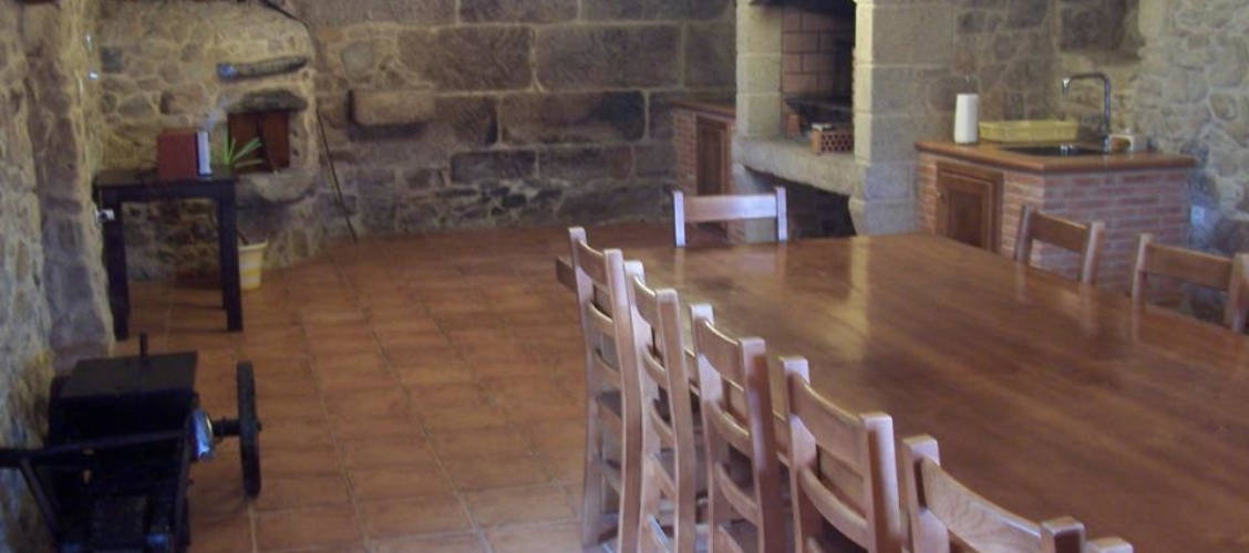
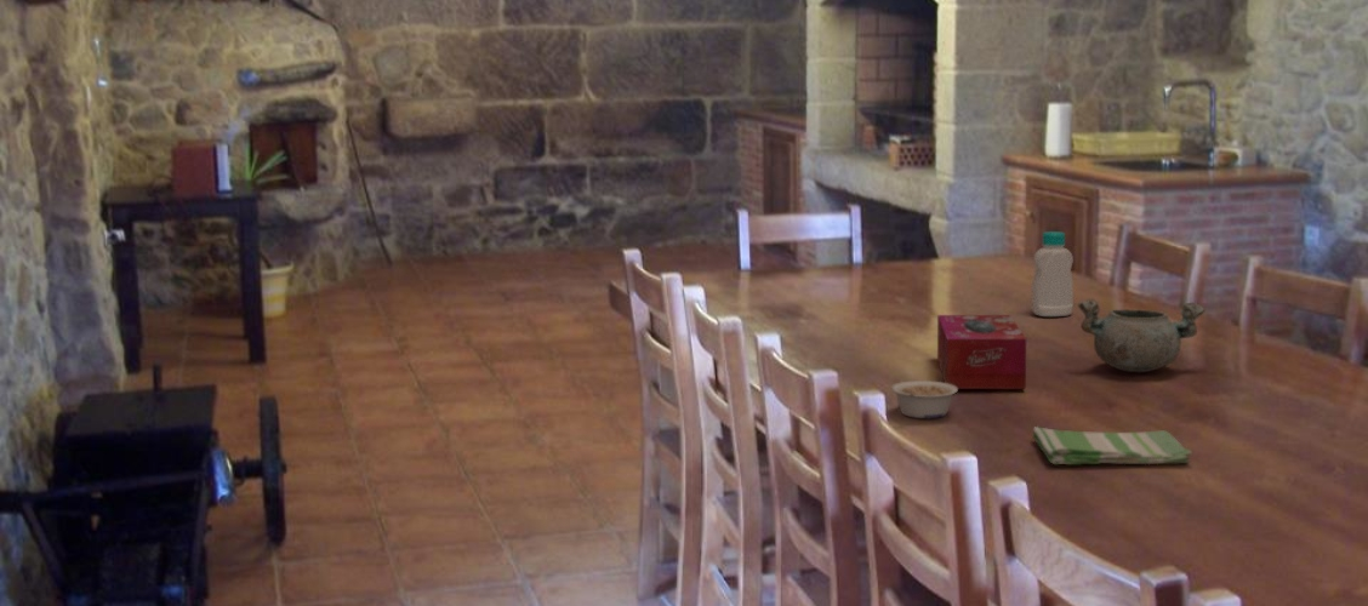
+ dish towel [1032,425,1193,465]
+ tissue box [936,314,1027,390]
+ decorative bowl [1077,298,1205,373]
+ legume [890,379,959,419]
+ bottle [1031,230,1075,318]
